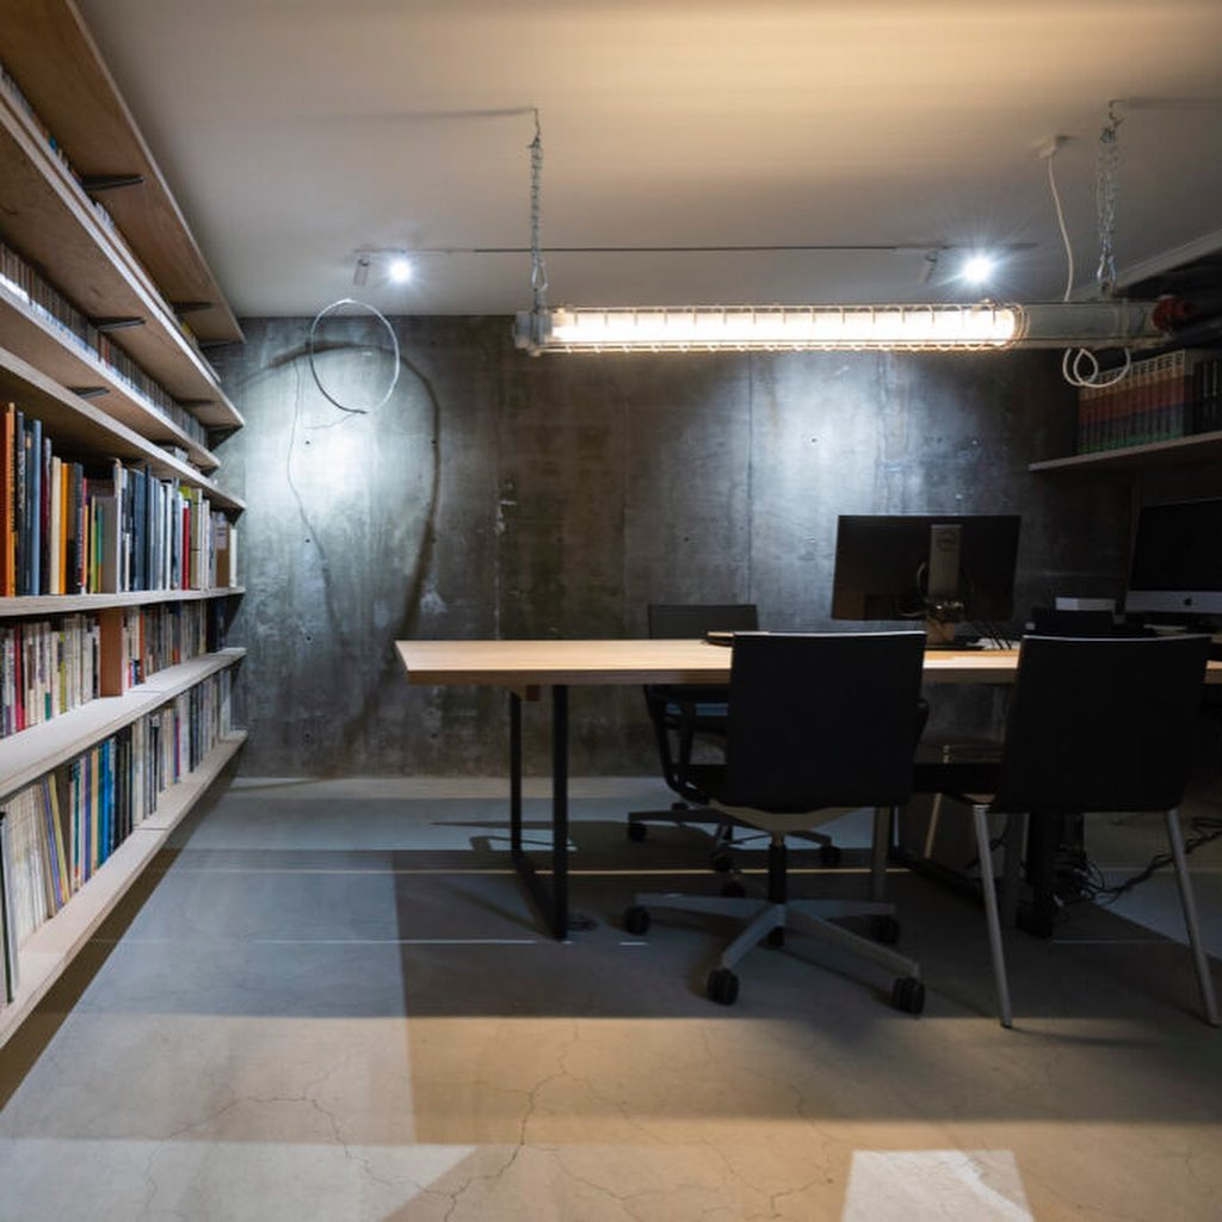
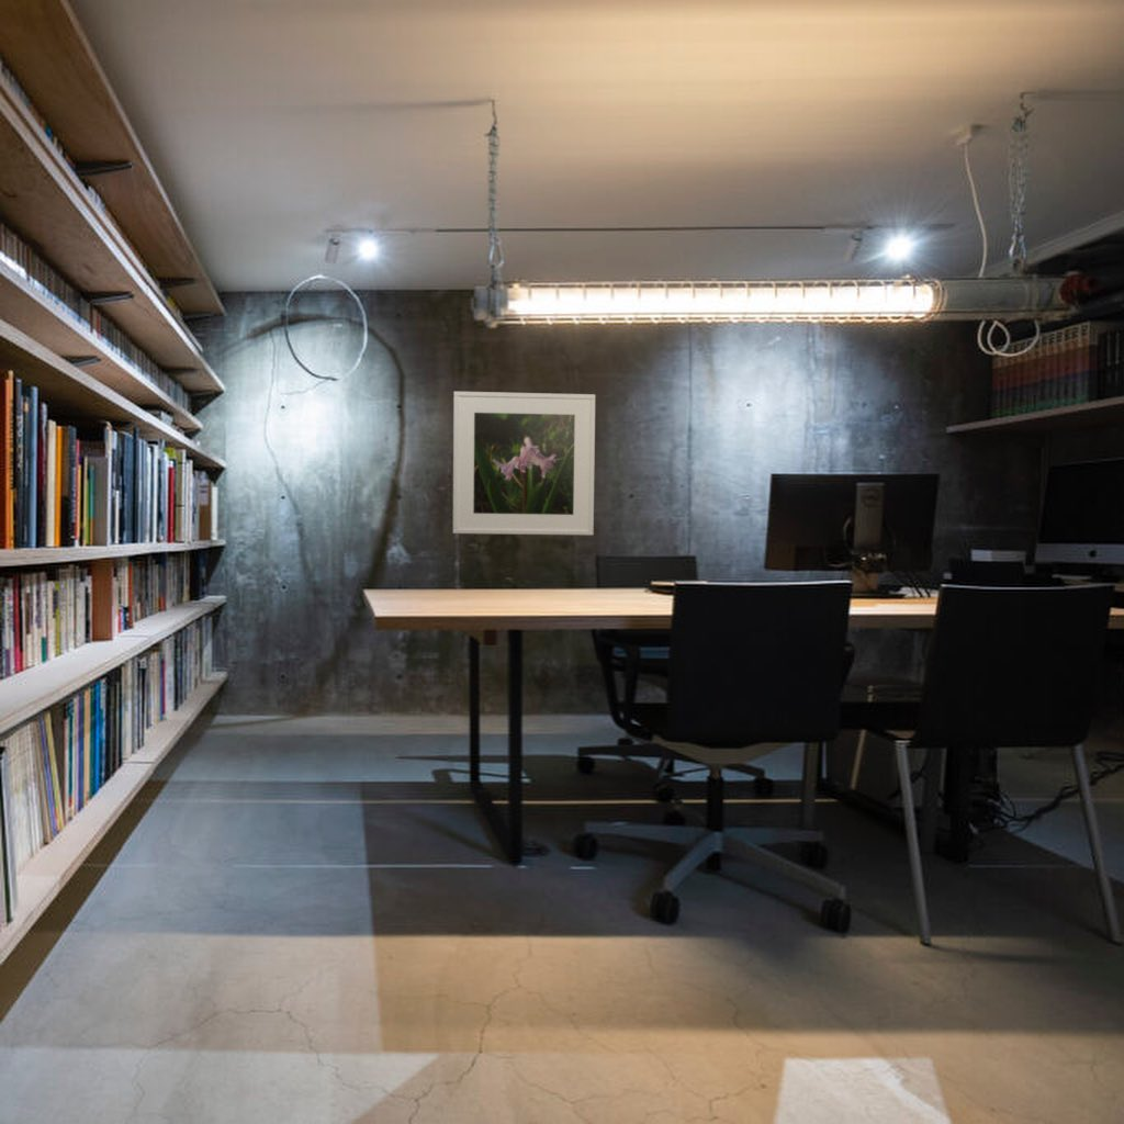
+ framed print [452,391,596,537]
